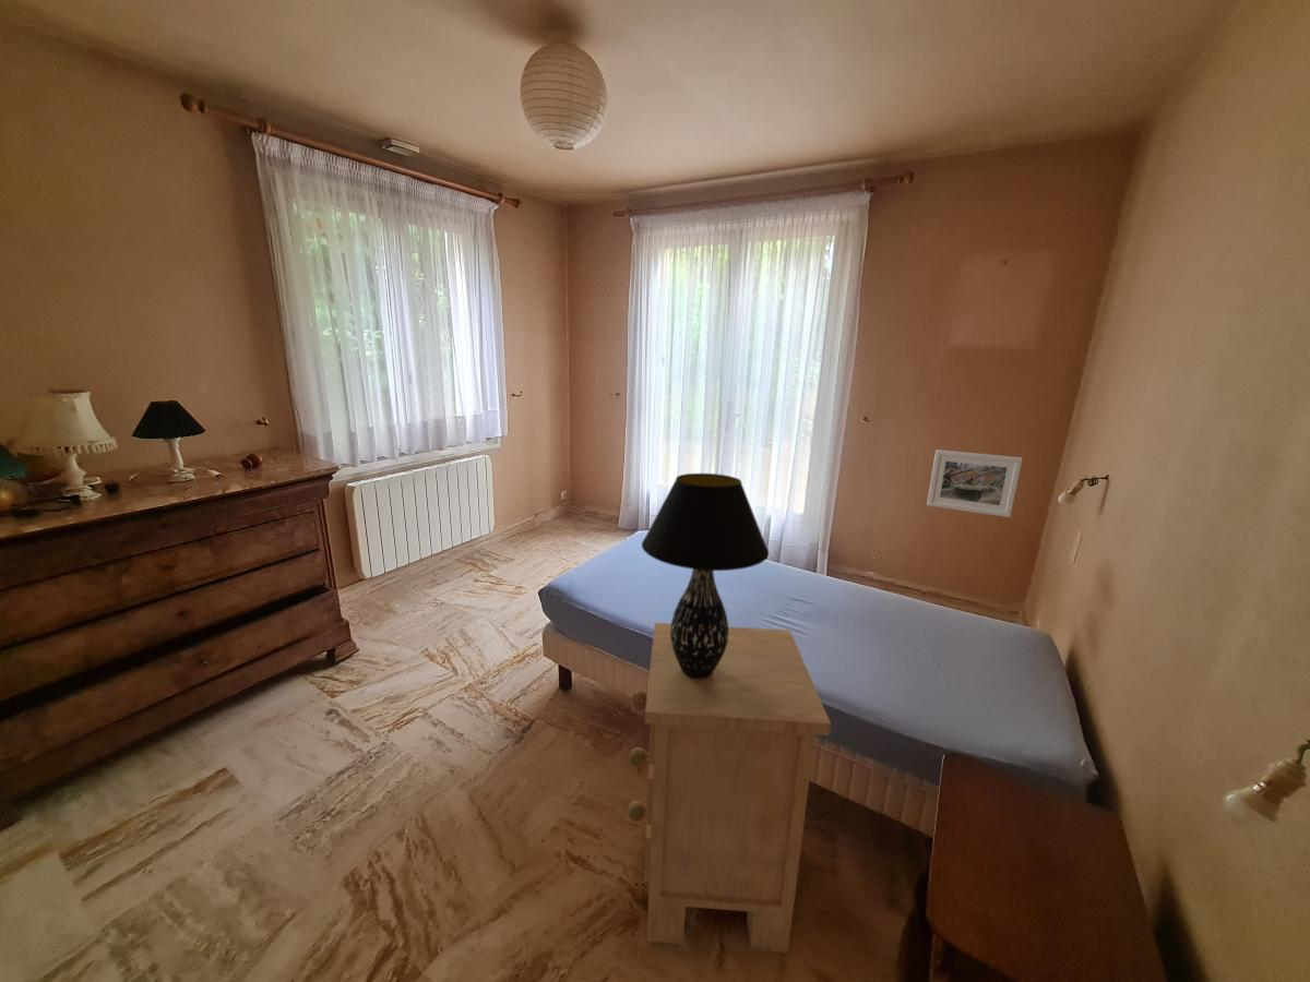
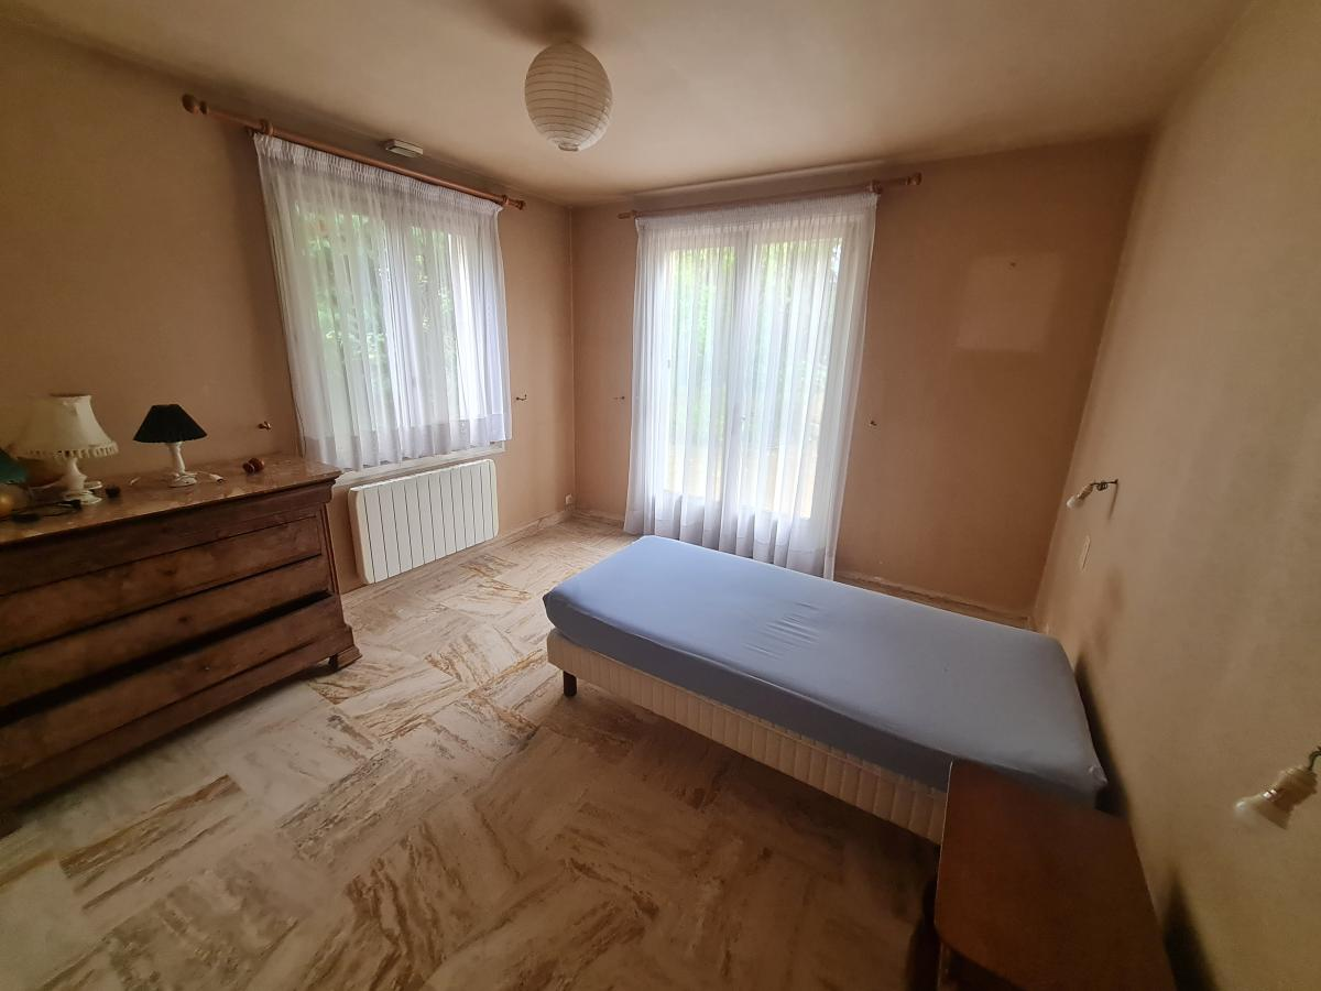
- nightstand [627,622,832,954]
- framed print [926,448,1024,518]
- table lamp [641,472,770,679]
